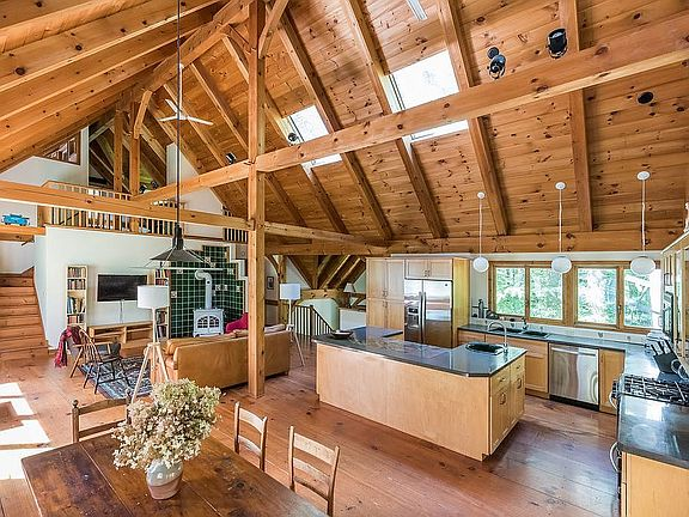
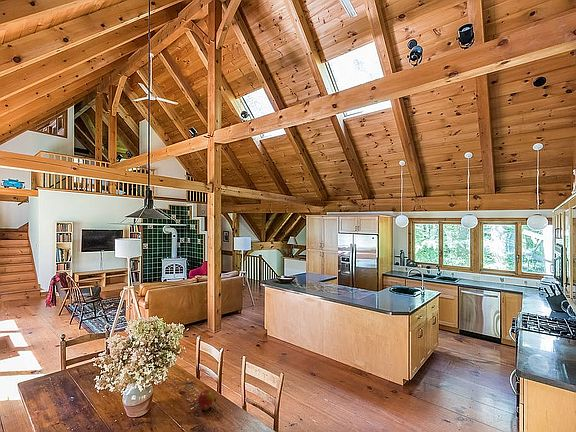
+ fruit [197,389,218,411]
